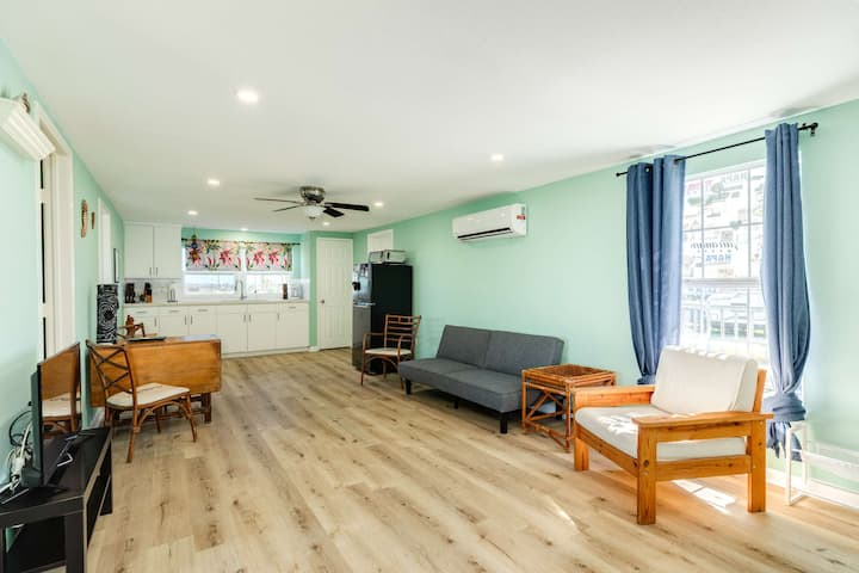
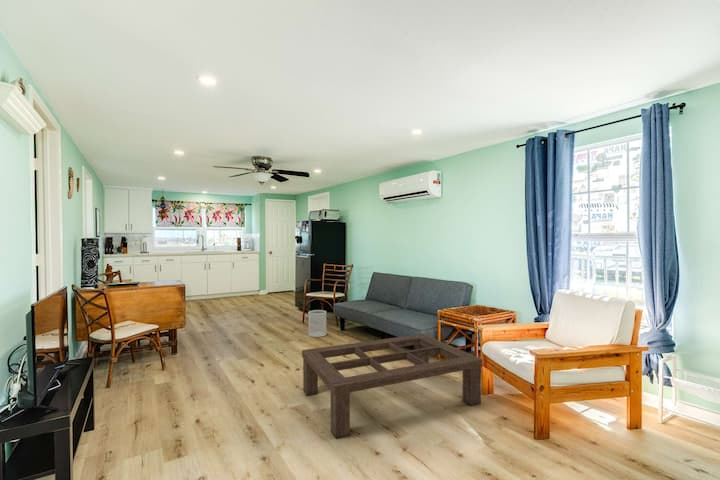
+ wastebasket [307,309,328,338]
+ coffee table [301,333,483,440]
